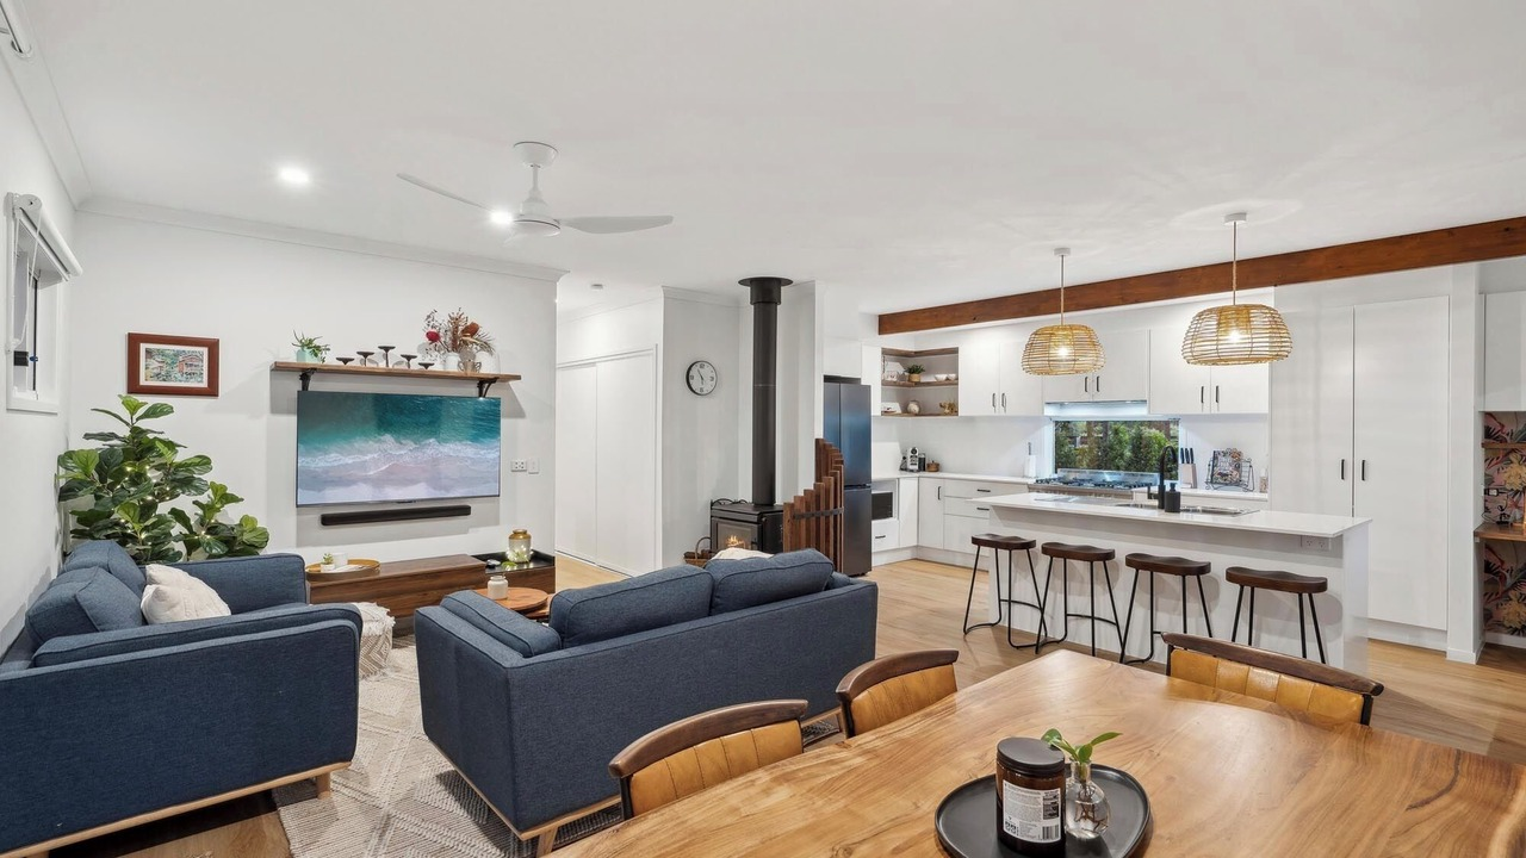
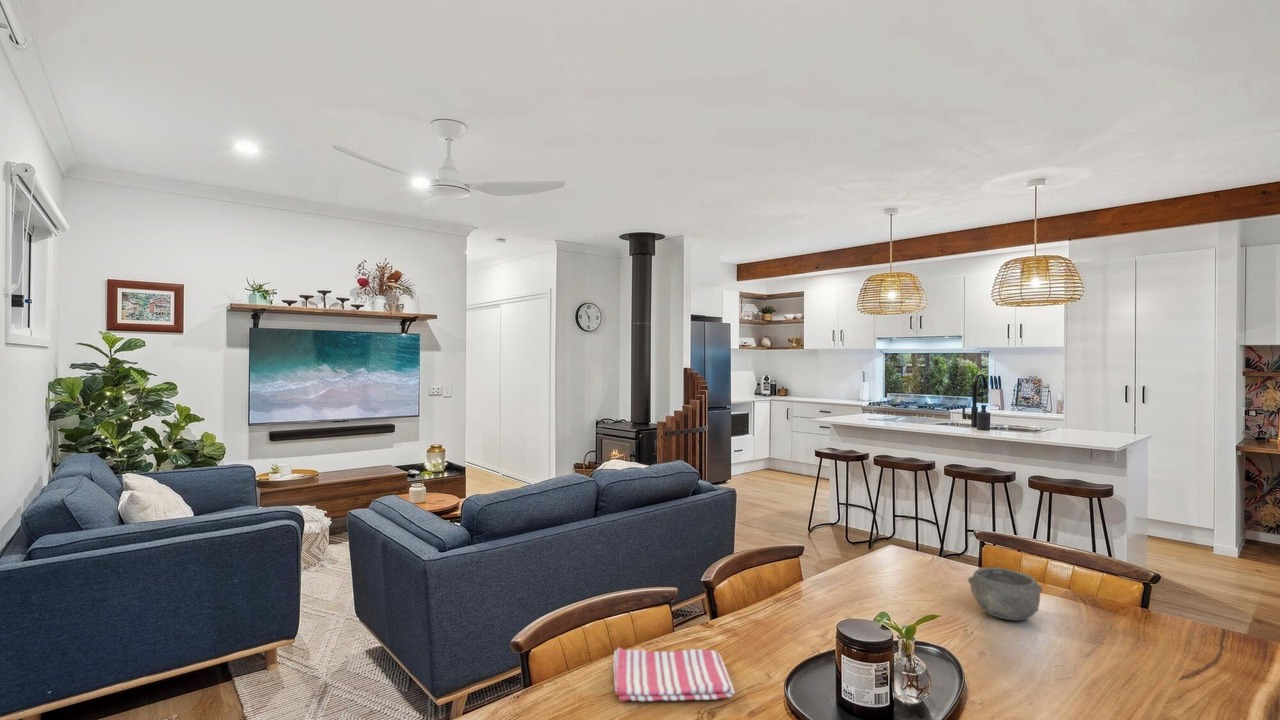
+ bowl [967,566,1043,622]
+ dish towel [613,647,736,702]
